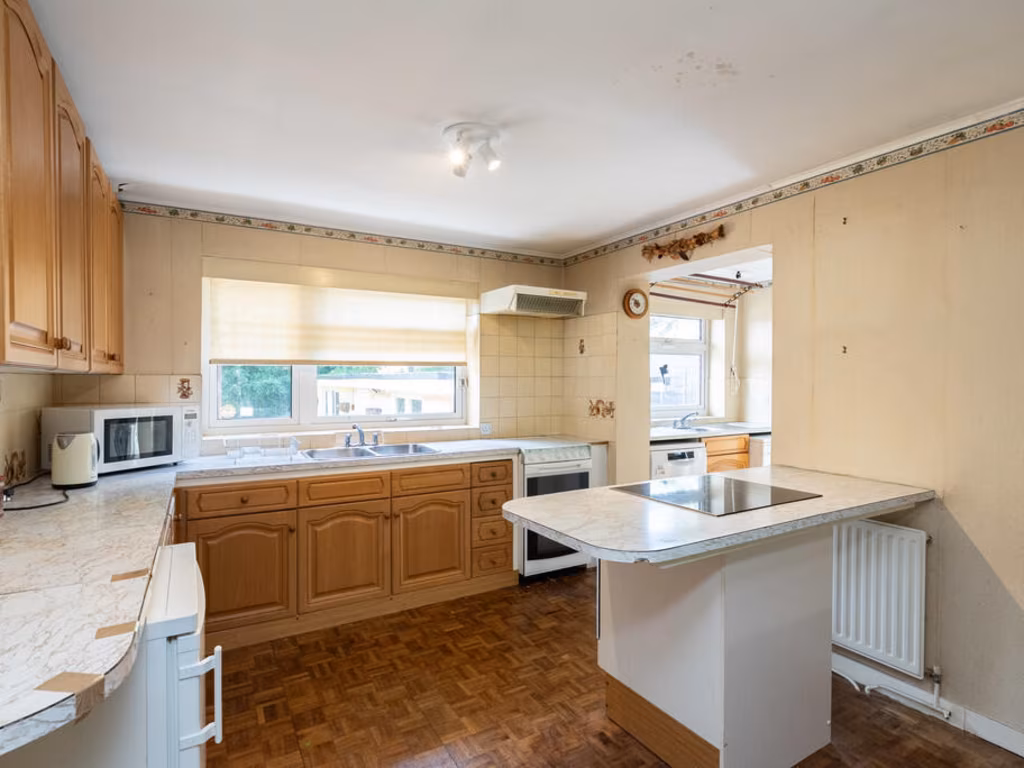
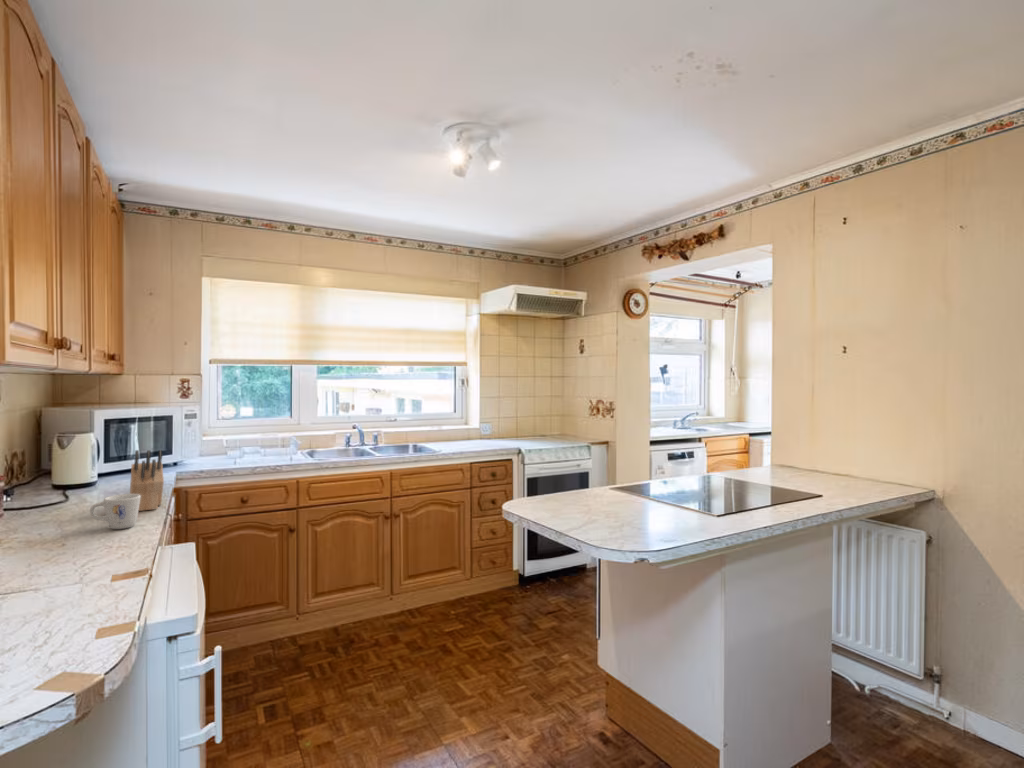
+ knife block [129,449,165,512]
+ mug [89,493,141,530]
